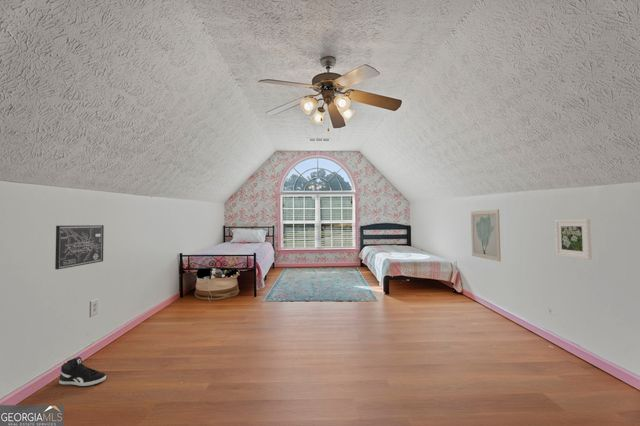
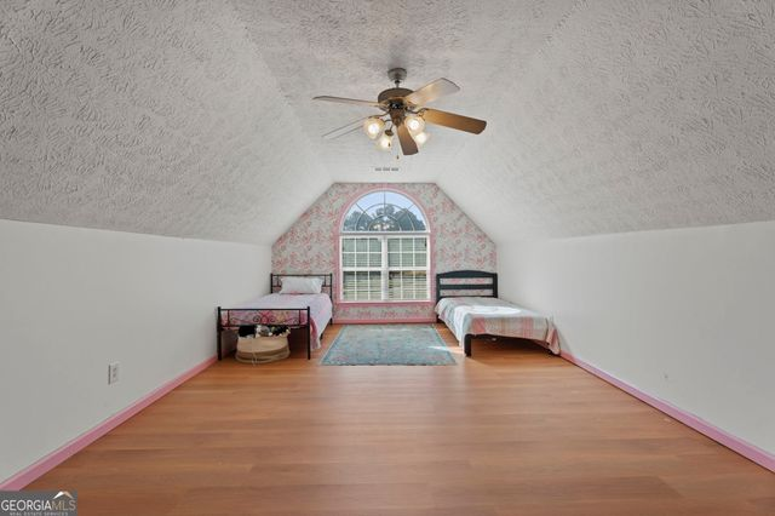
- sneaker [58,356,107,387]
- wall art [54,224,105,270]
- wall art [470,208,502,262]
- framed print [554,218,593,260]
